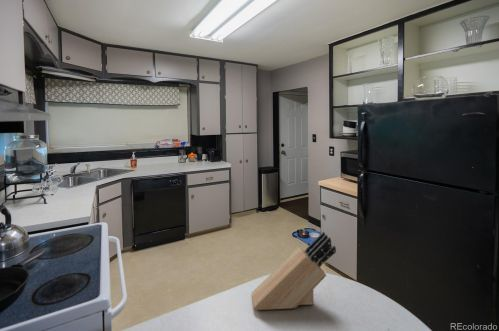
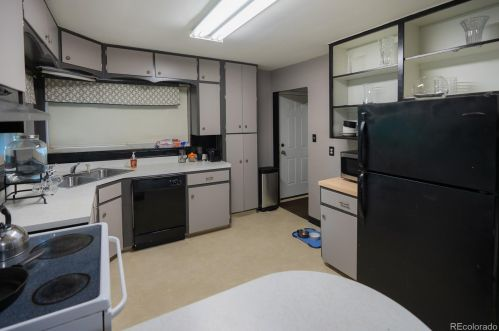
- knife block [251,231,337,311]
